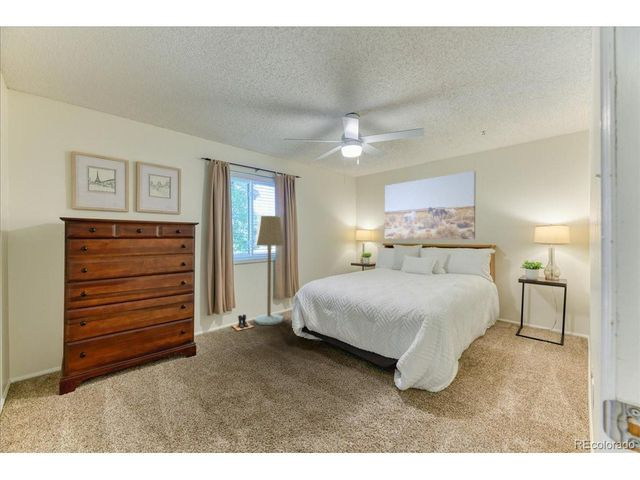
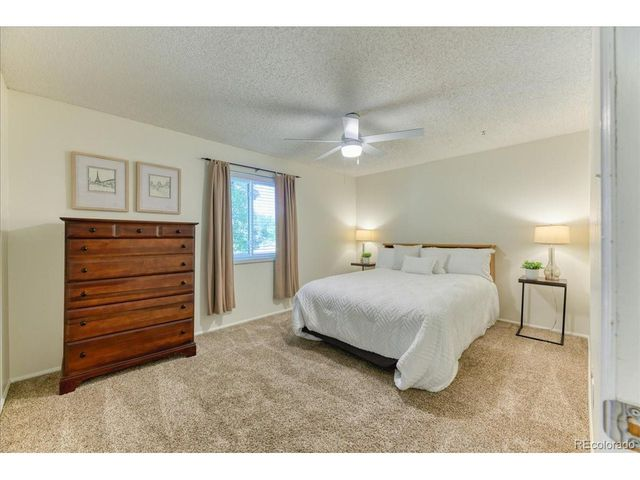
- boots [231,314,255,332]
- wall art [384,170,477,240]
- floor lamp [253,215,285,326]
